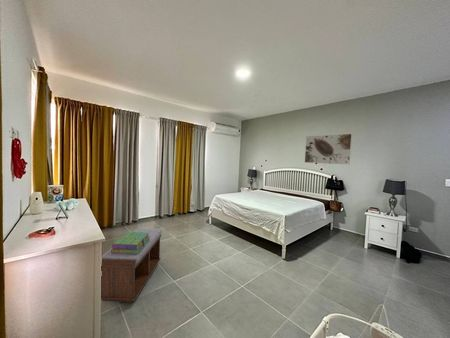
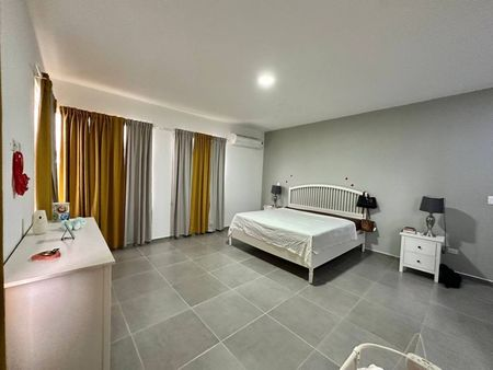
- stack of books [111,231,150,254]
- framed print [304,133,353,165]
- bench [100,228,162,303]
